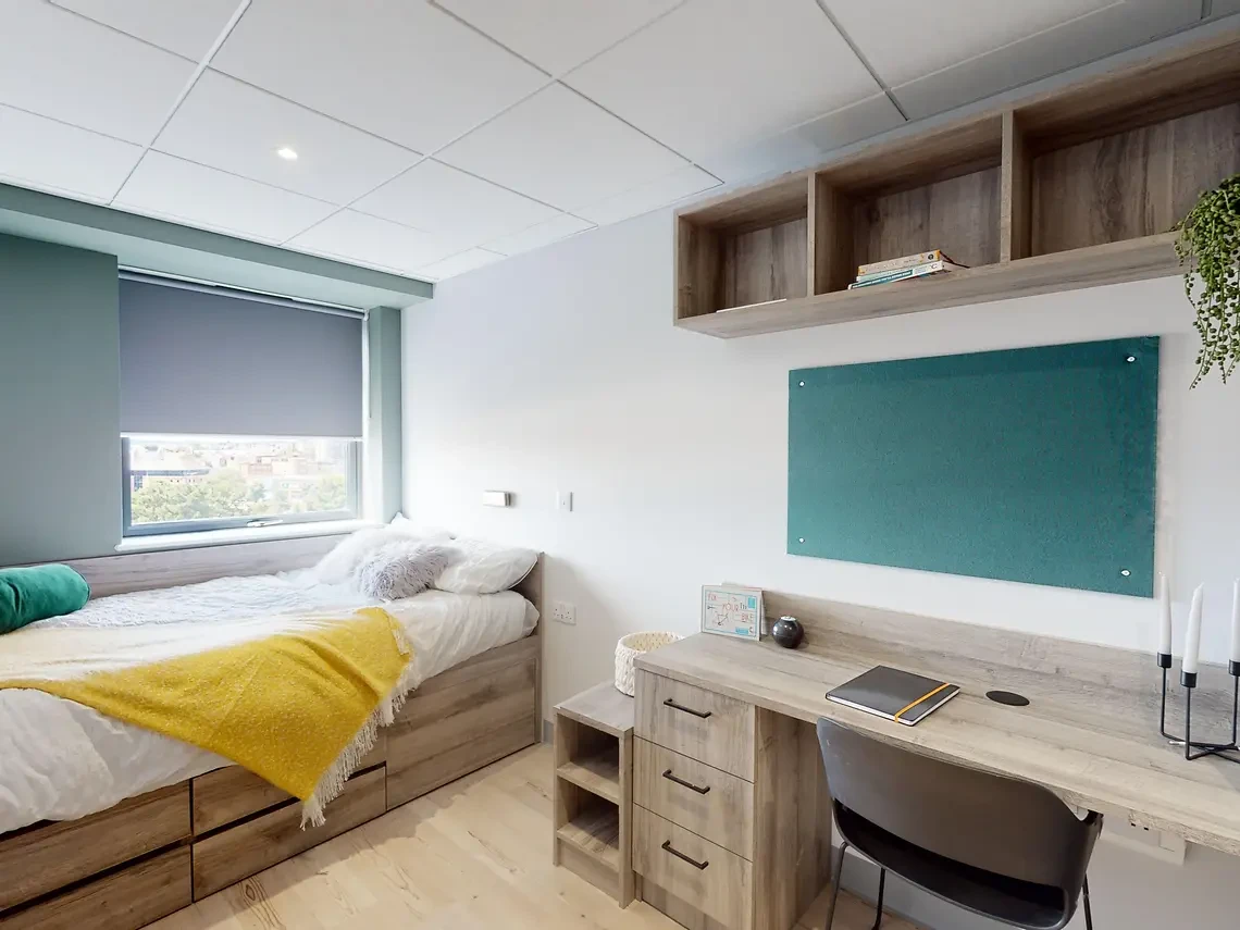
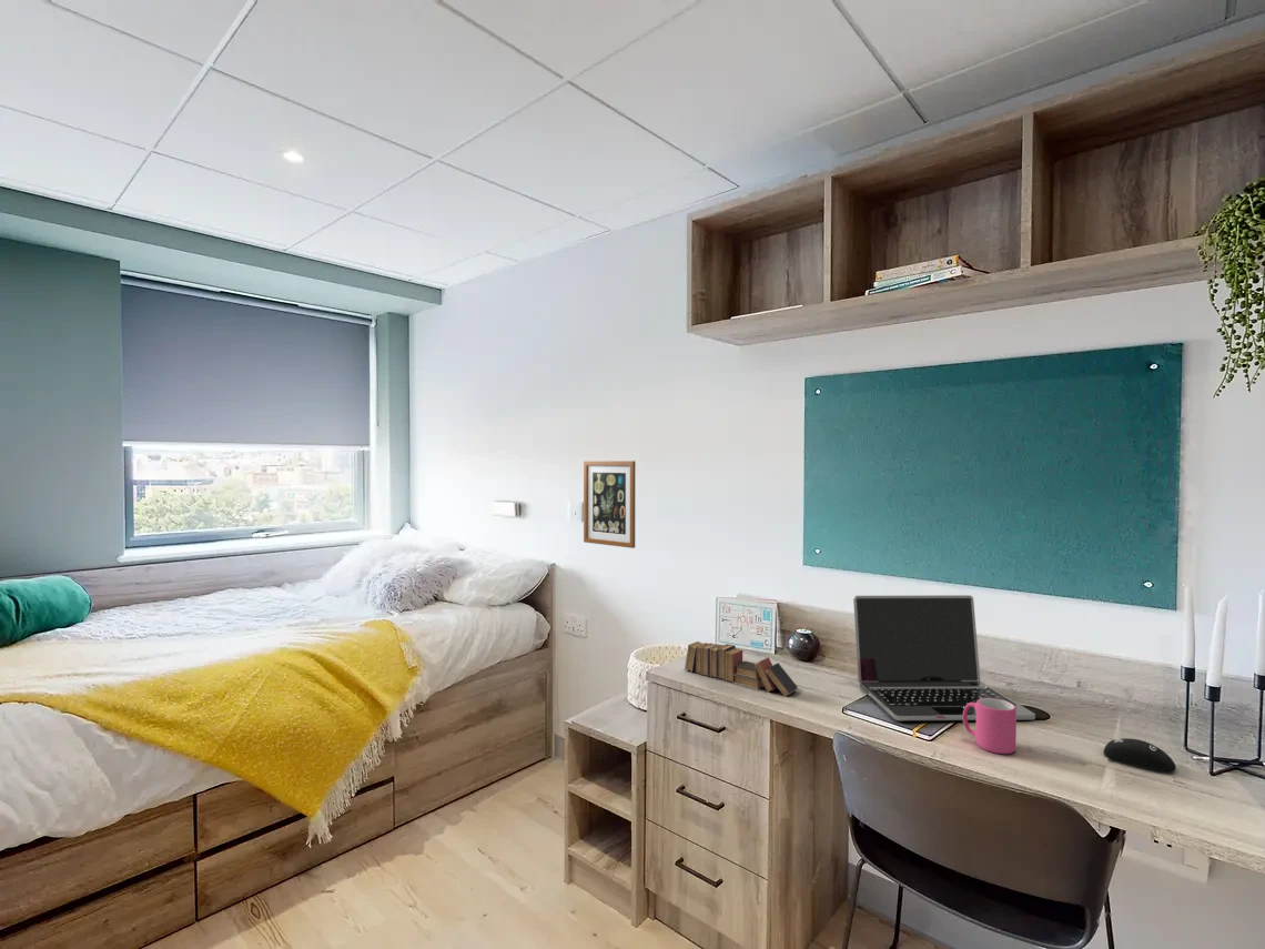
+ laptop [852,594,1036,721]
+ book [684,640,799,698]
+ wall art [583,460,637,549]
+ mug [962,698,1018,755]
+ computer mouse [1103,737,1177,773]
